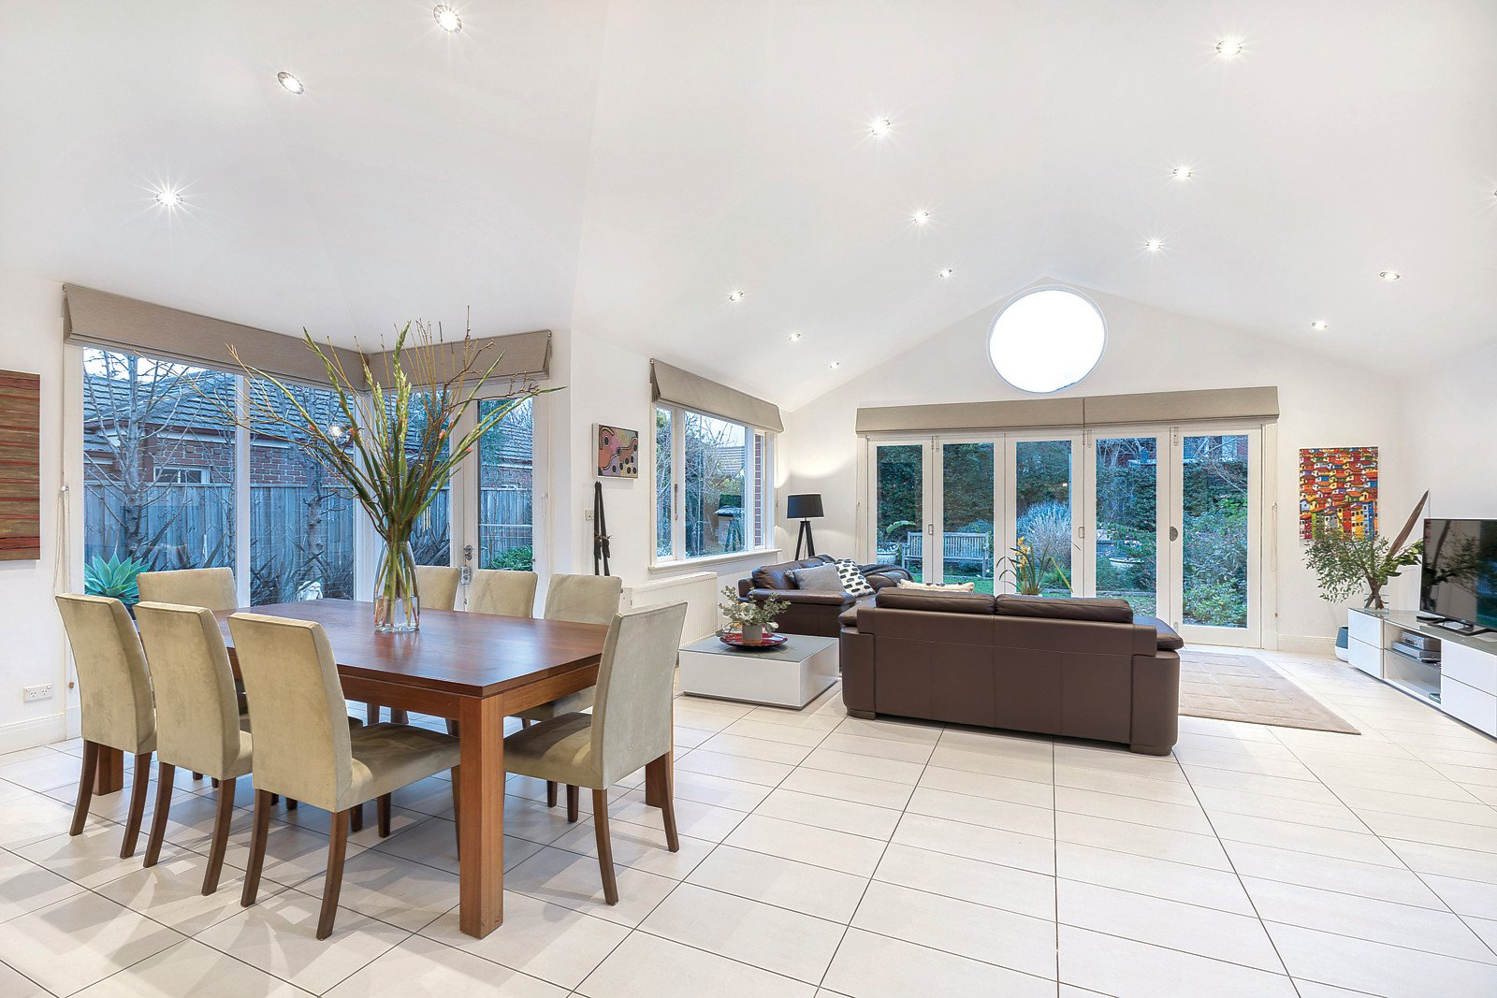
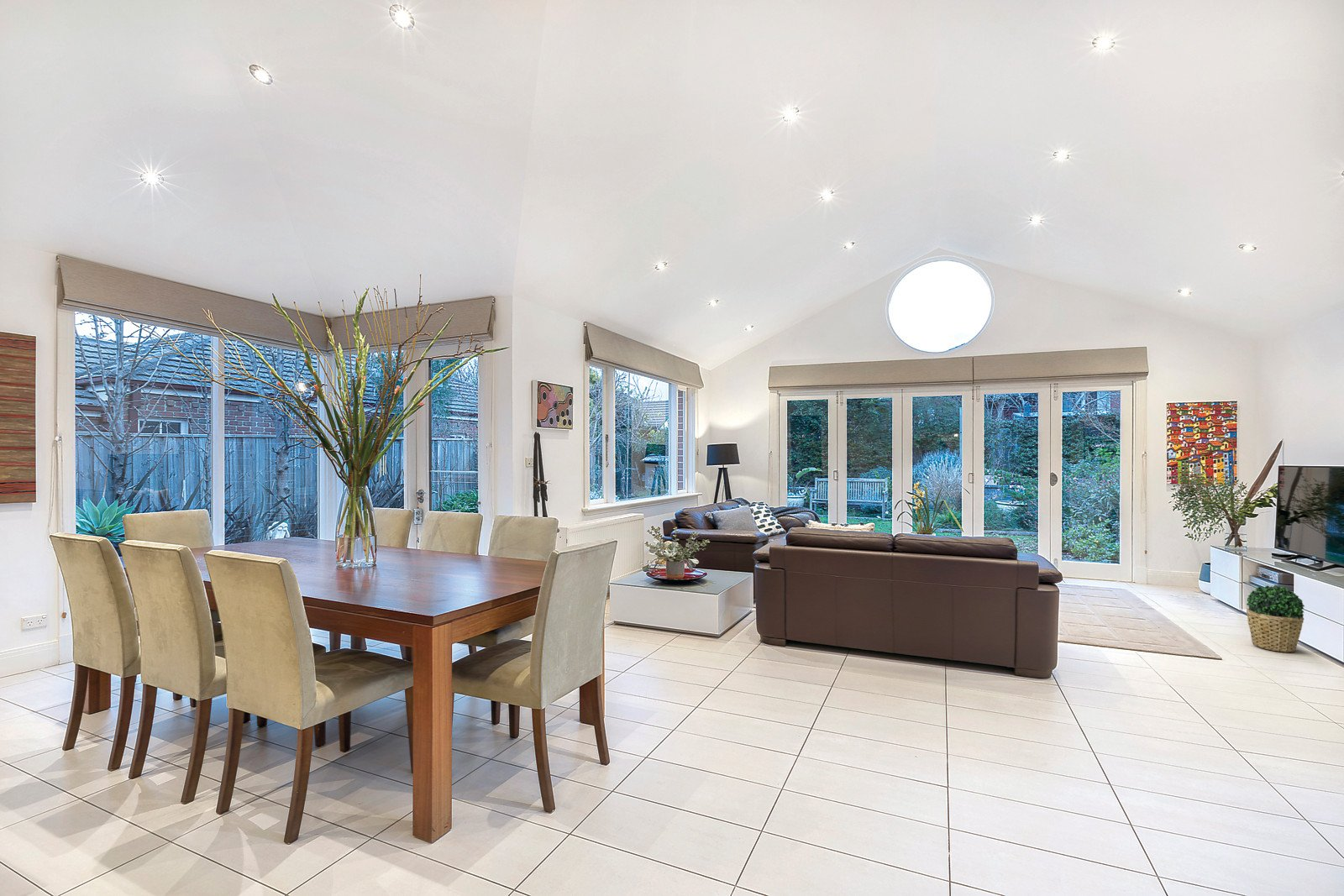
+ potted plant [1246,584,1305,653]
